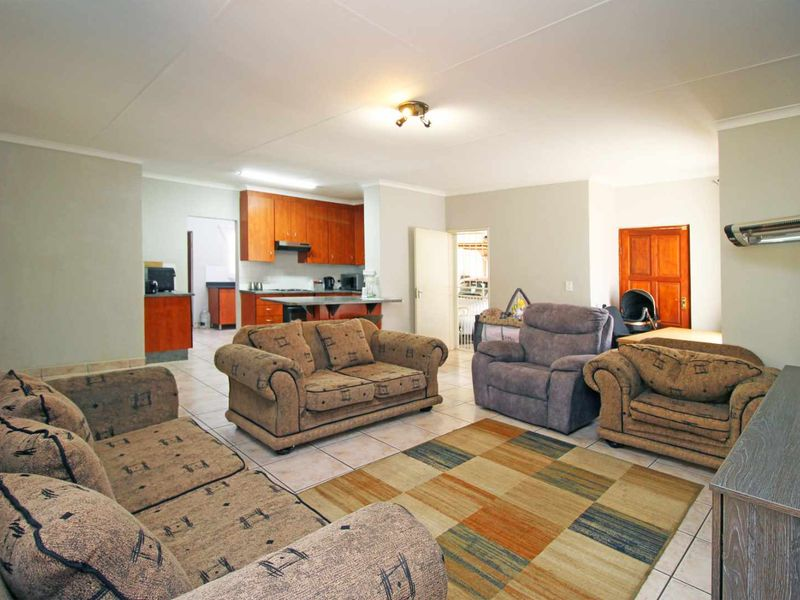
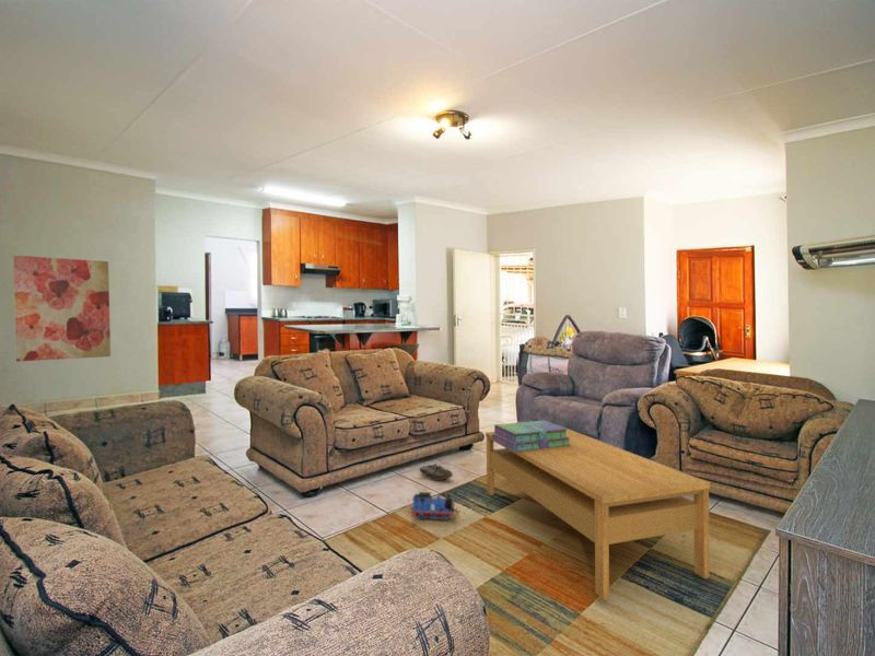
+ coffee table [485,425,711,600]
+ shoe [419,462,455,482]
+ wall art [12,255,112,363]
+ stack of books [492,420,570,452]
+ toy train [408,491,462,522]
